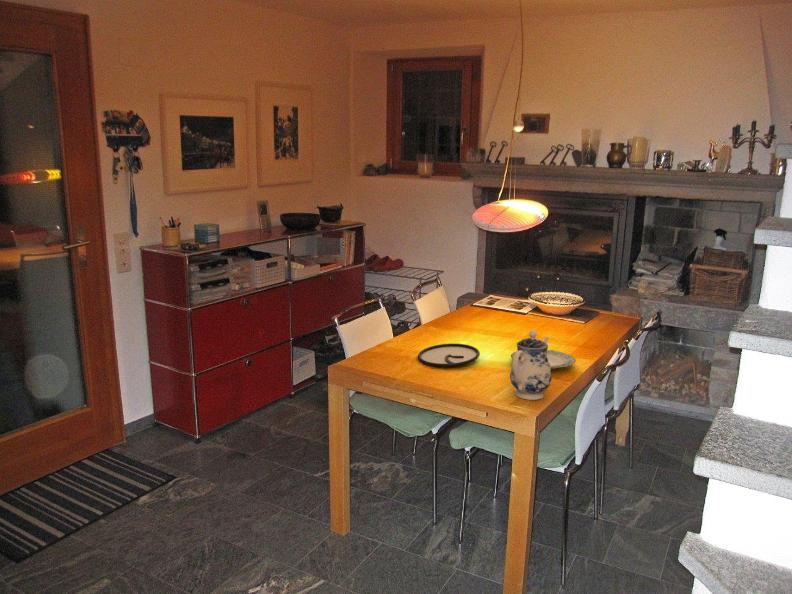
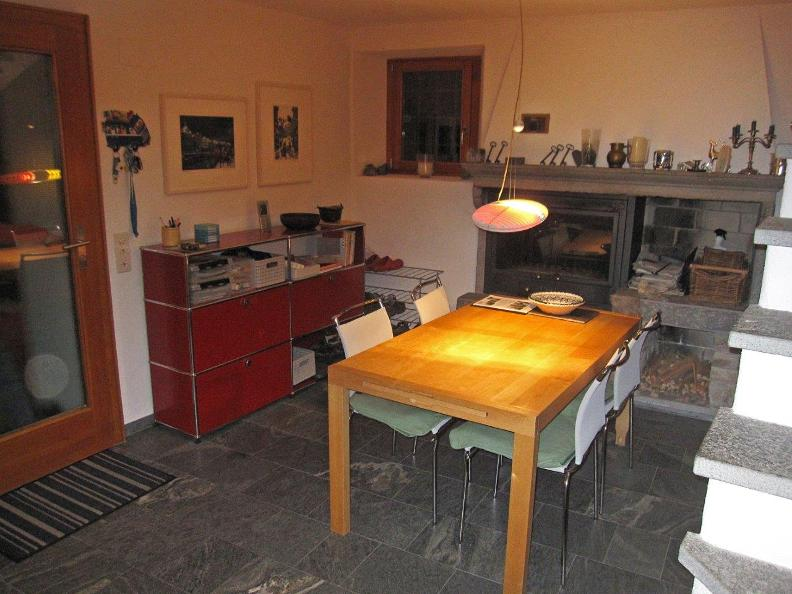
- plate [510,349,577,370]
- teapot [509,329,552,401]
- plate [417,343,481,368]
